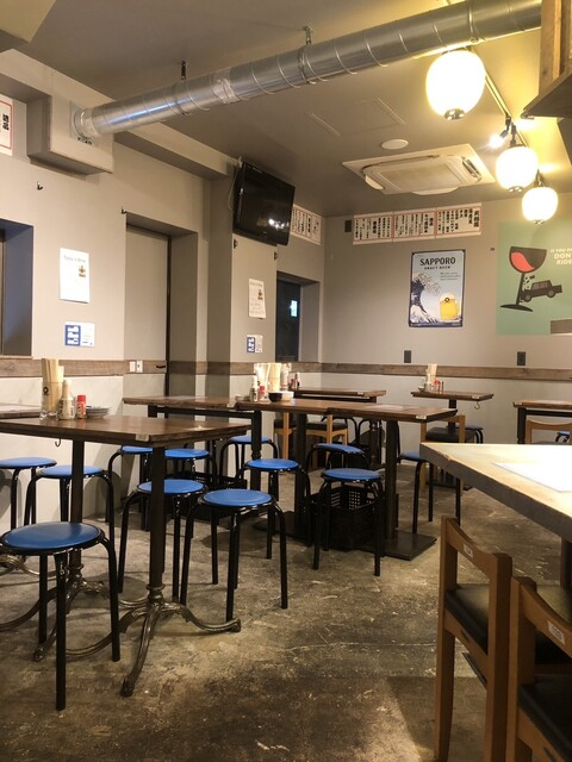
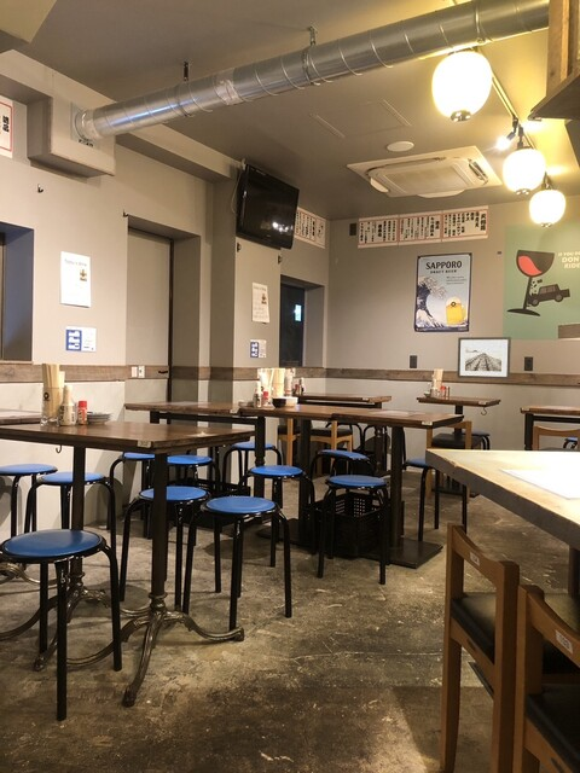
+ wall art [456,336,512,380]
